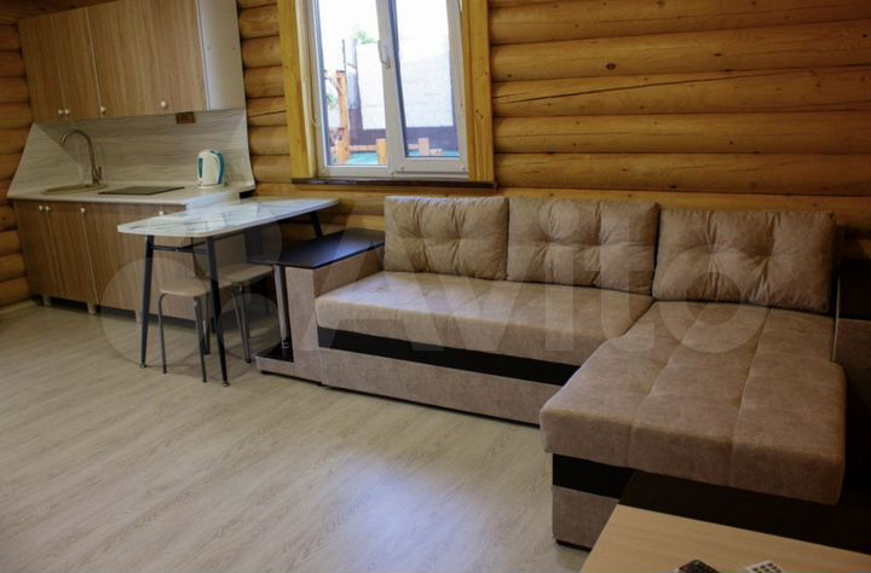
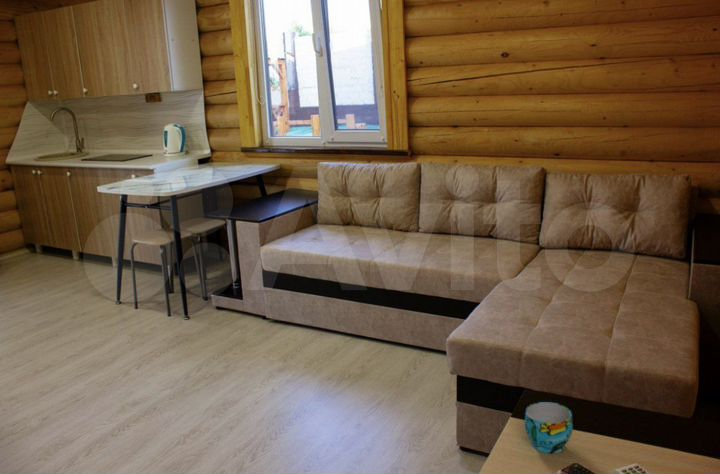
+ cup [524,401,574,454]
